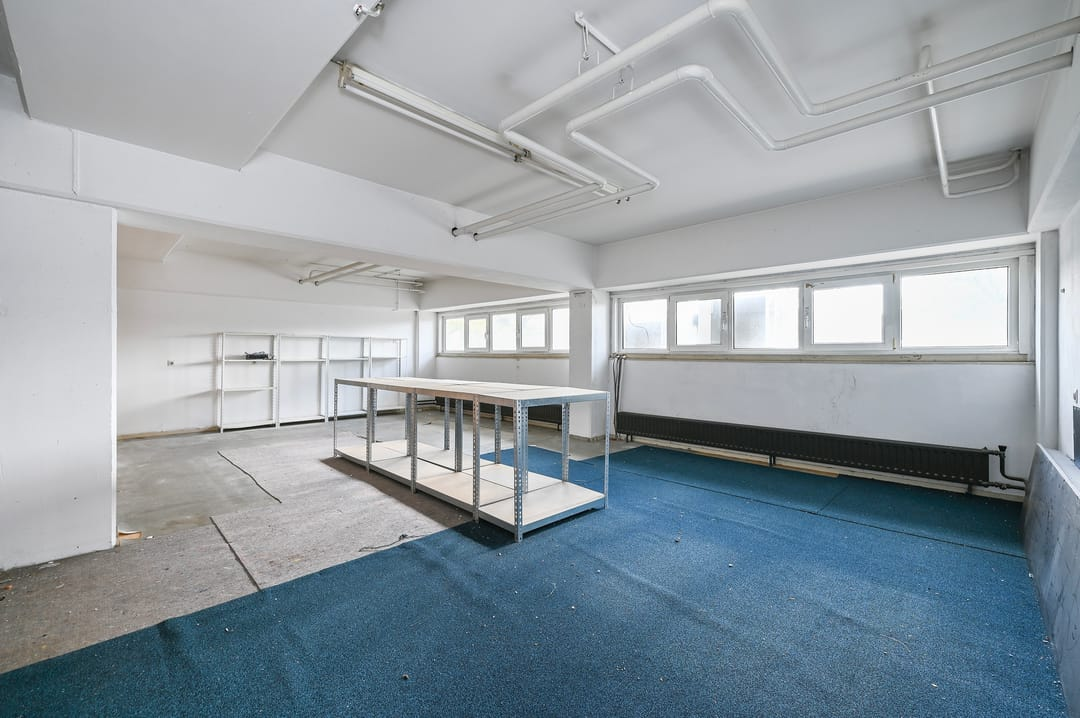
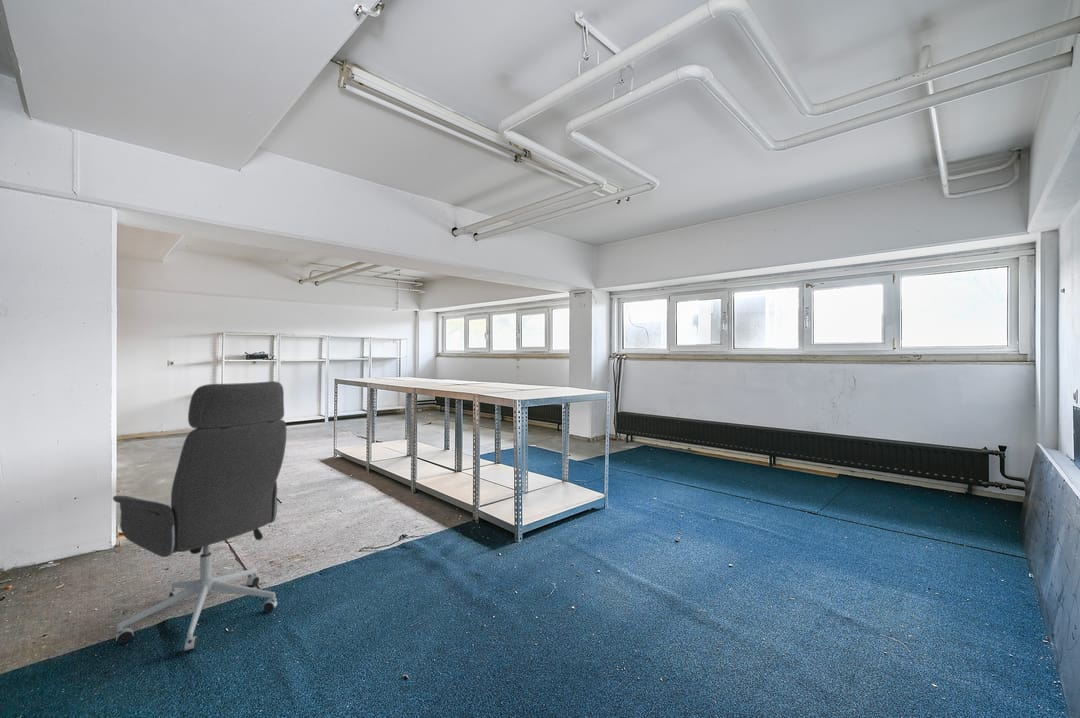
+ office chair [112,380,287,653]
